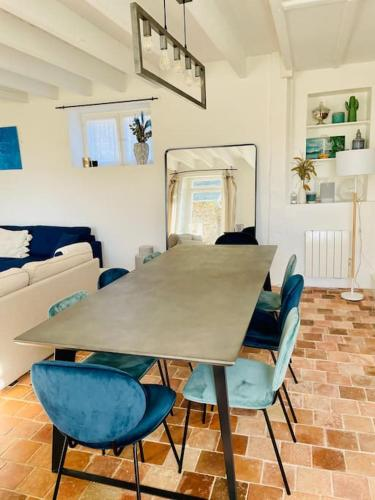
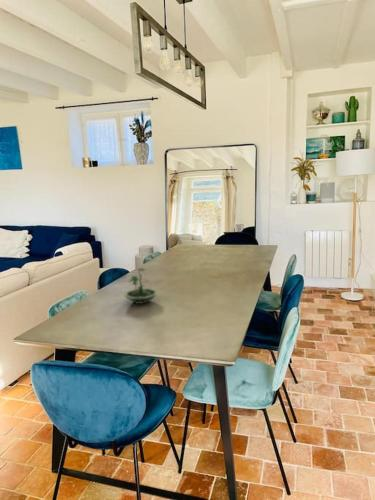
+ terrarium [122,267,159,305]
